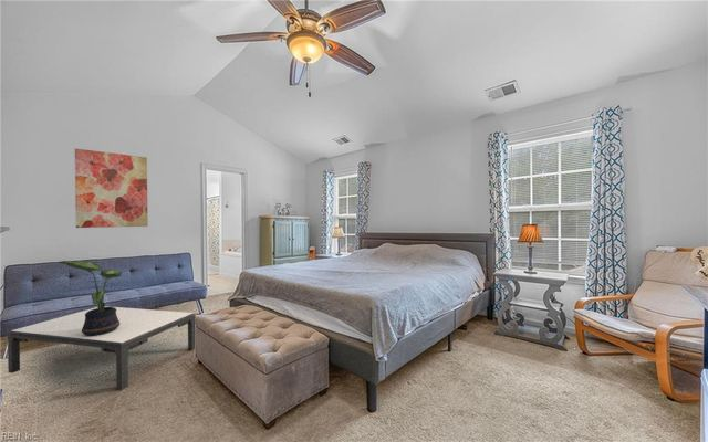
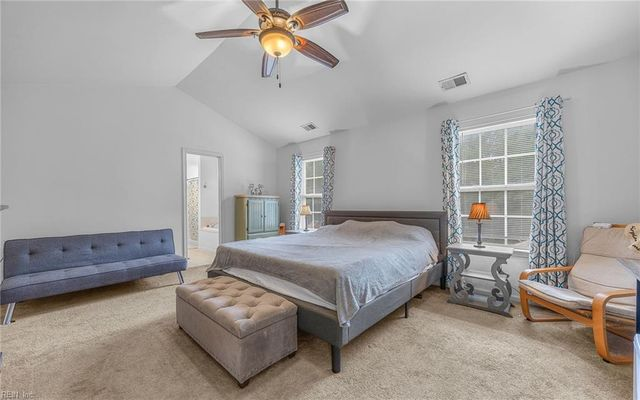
- potted plant [56,260,124,336]
- coffee table [7,305,197,391]
- wall art [74,147,149,229]
